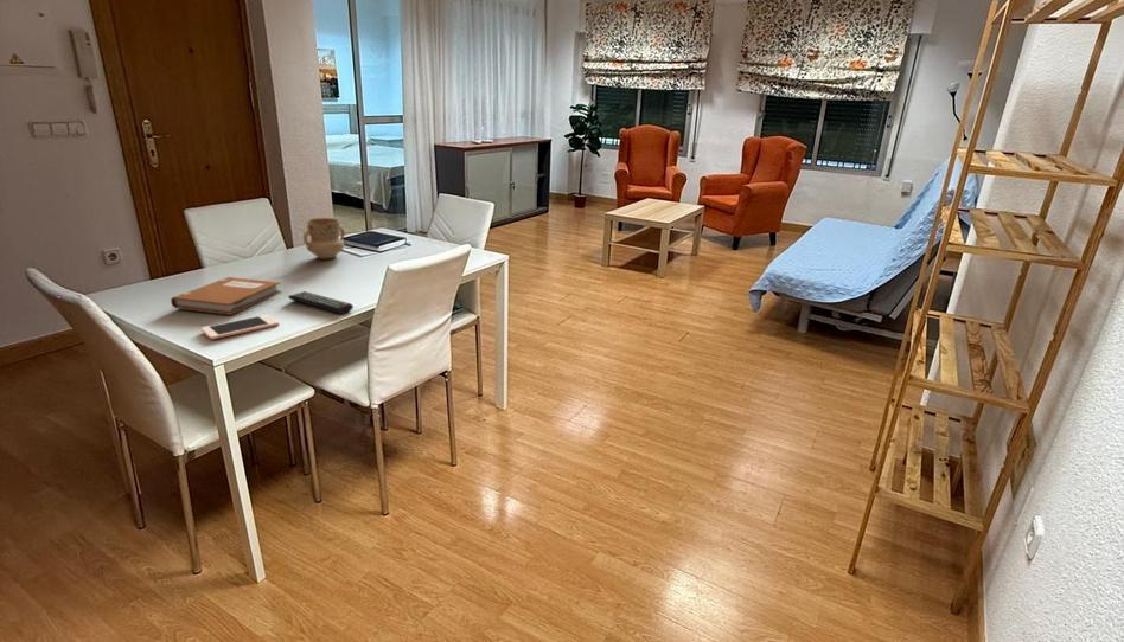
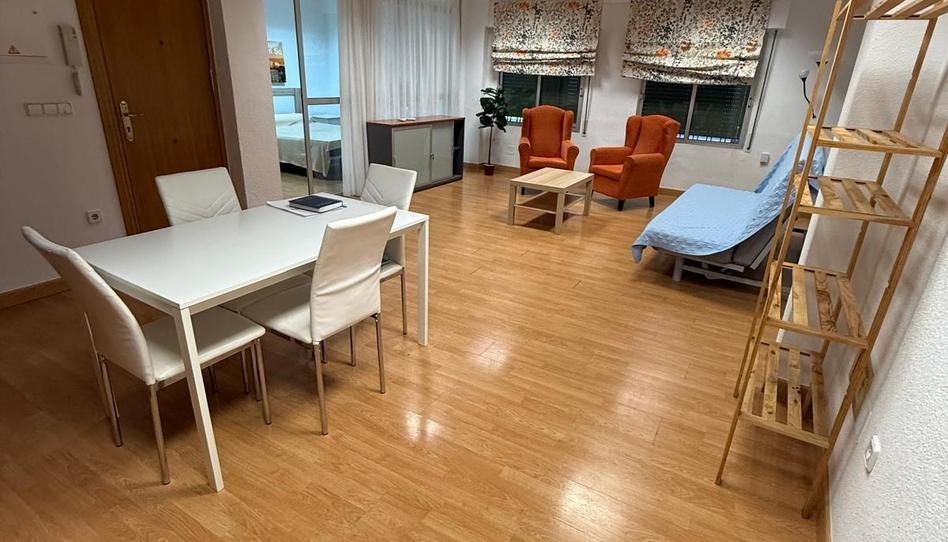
- mug [302,217,346,259]
- cell phone [200,314,280,341]
- remote control [287,290,355,315]
- notebook [170,276,282,316]
